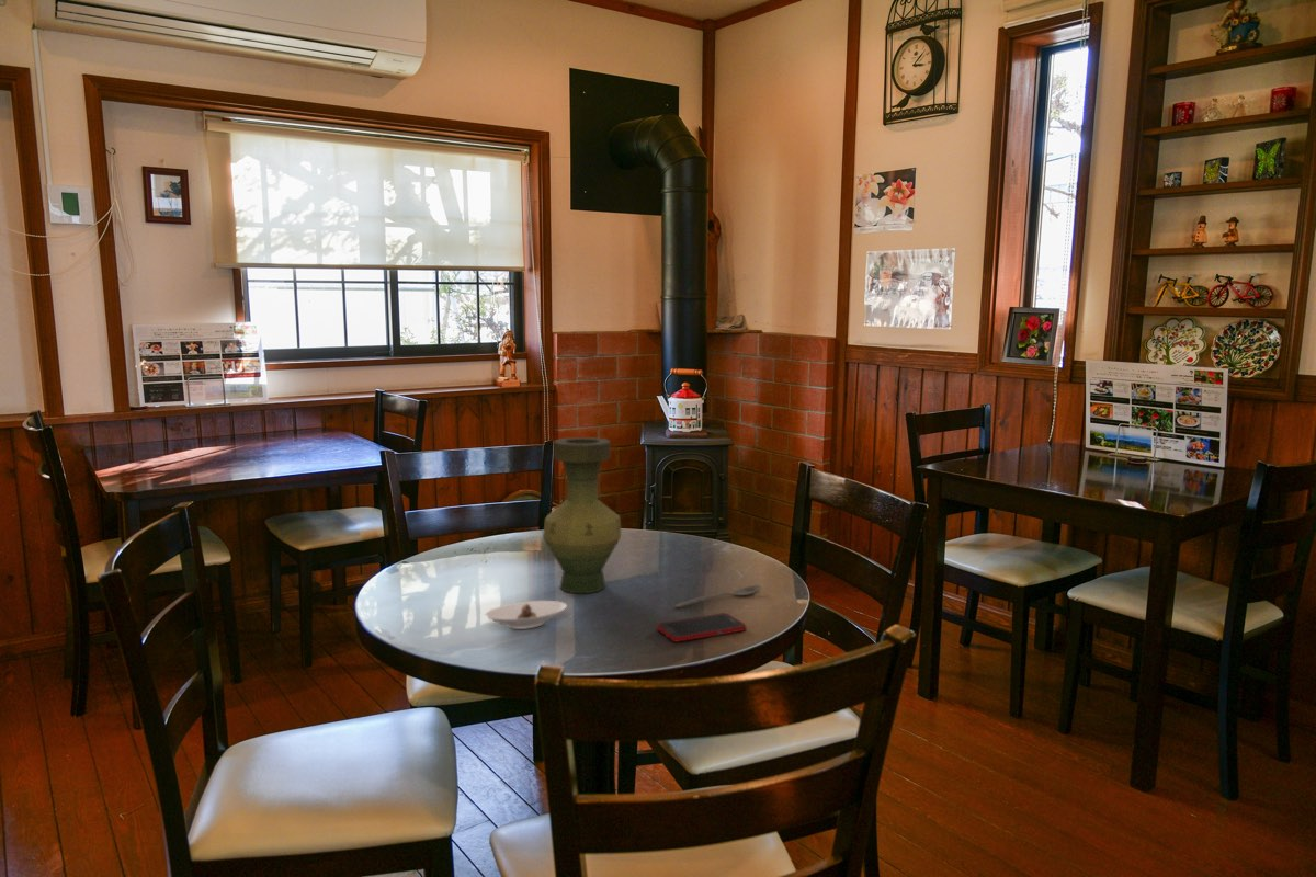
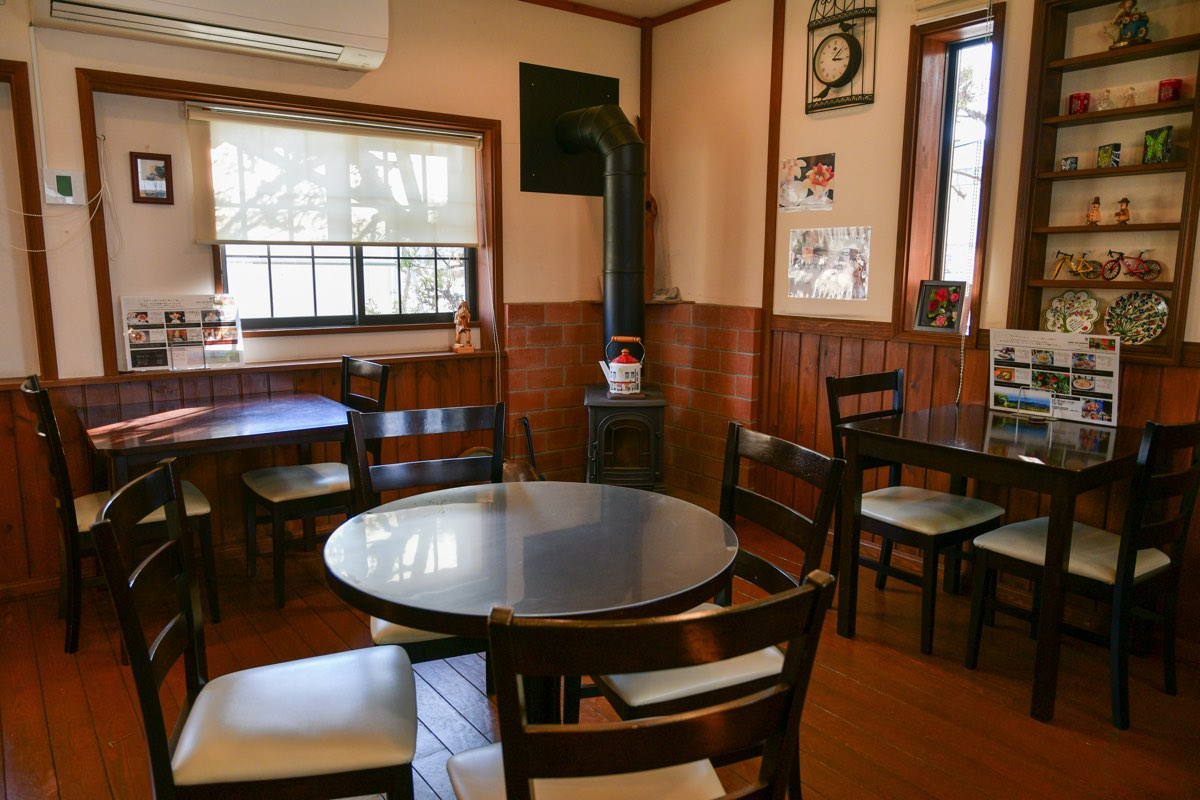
- spoon [673,584,762,608]
- cell phone [656,612,747,643]
- vase [542,436,623,594]
- saucer [484,600,568,630]
